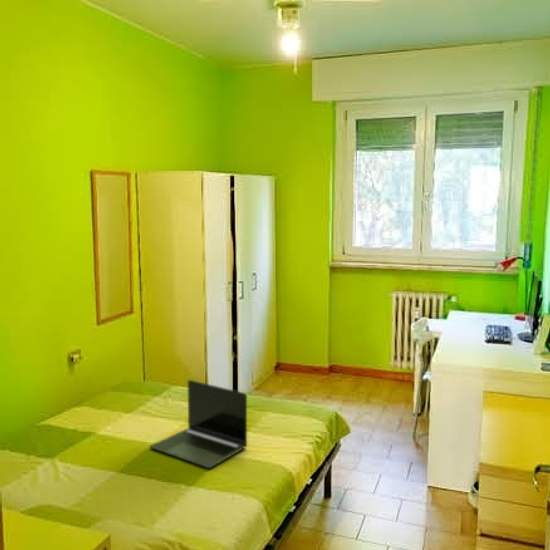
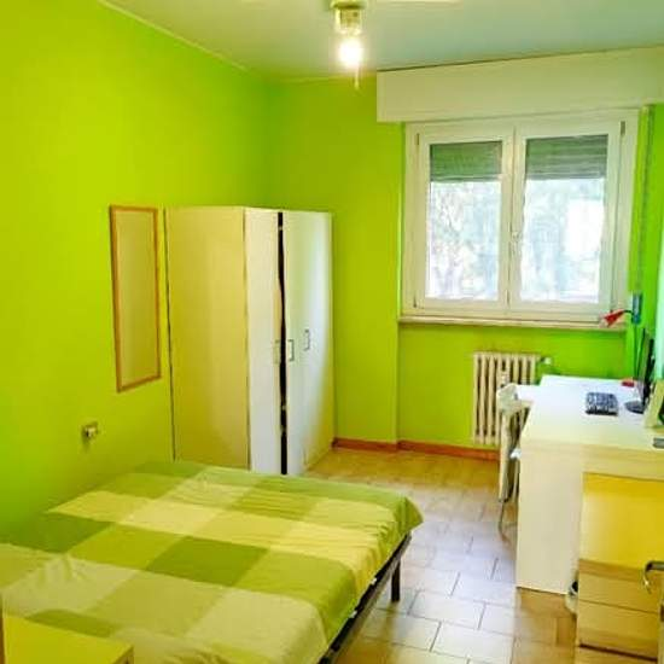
- laptop [149,379,248,469]
